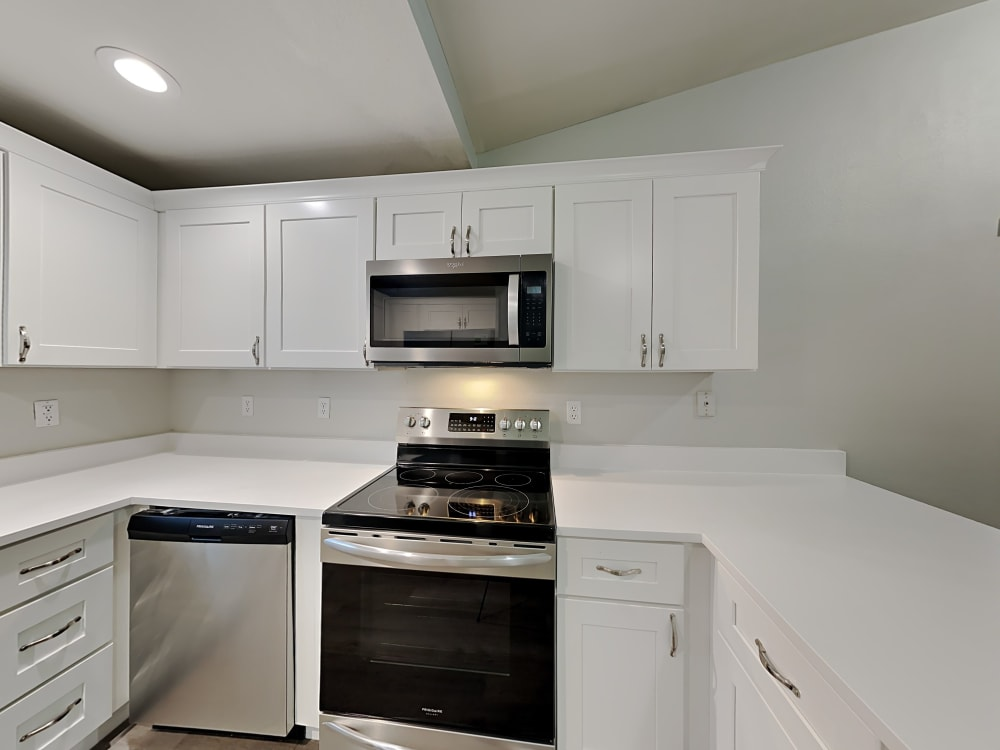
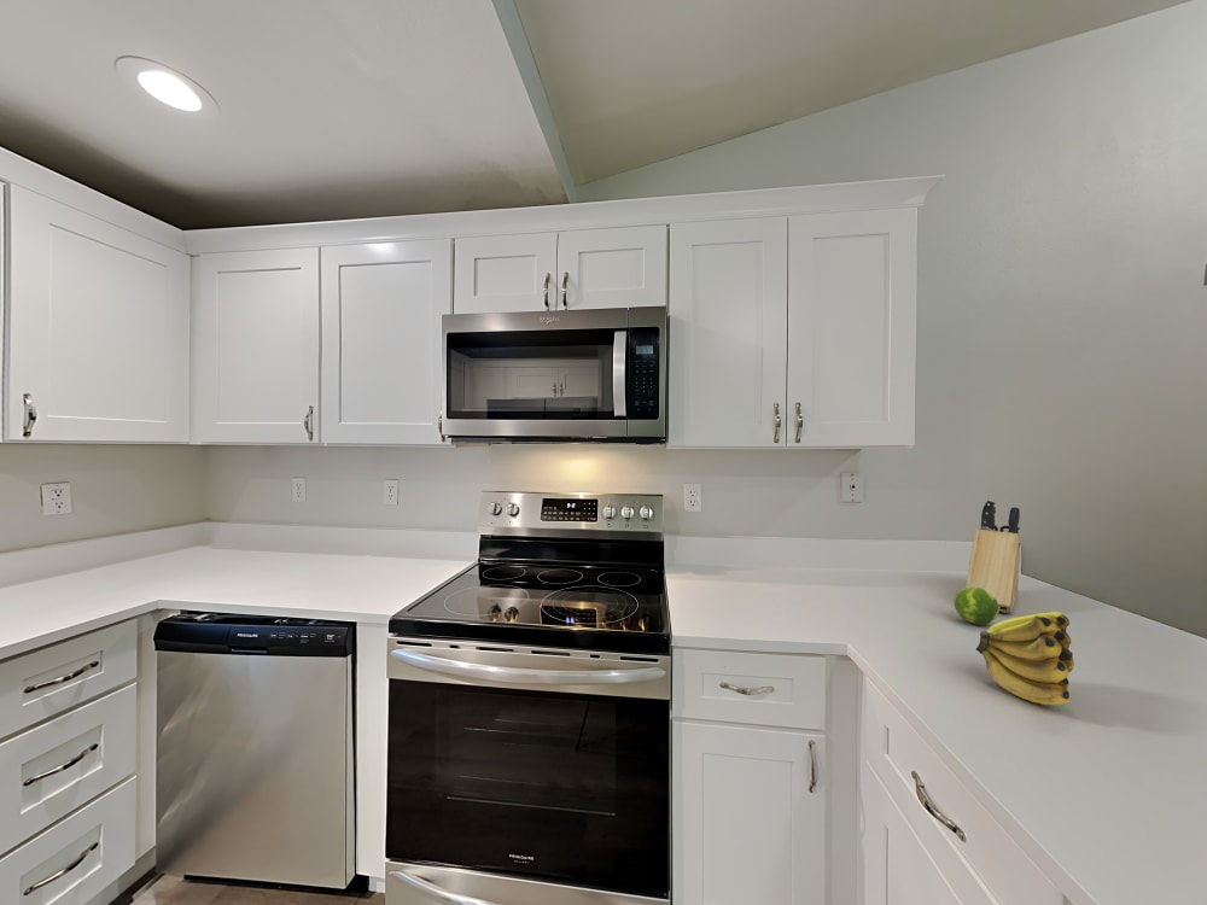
+ banana [975,611,1075,706]
+ fruit [954,586,1001,626]
+ knife block [964,498,1021,614]
